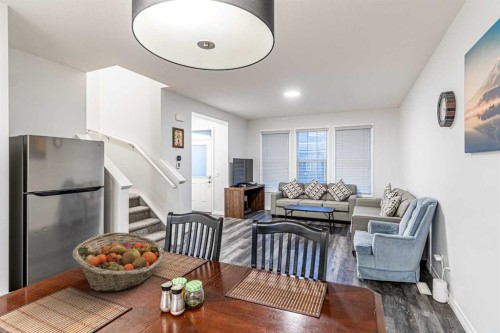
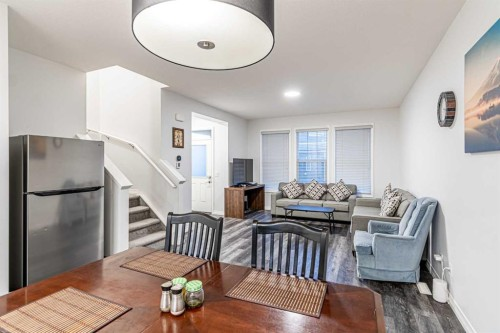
- fruit basket [72,231,165,293]
